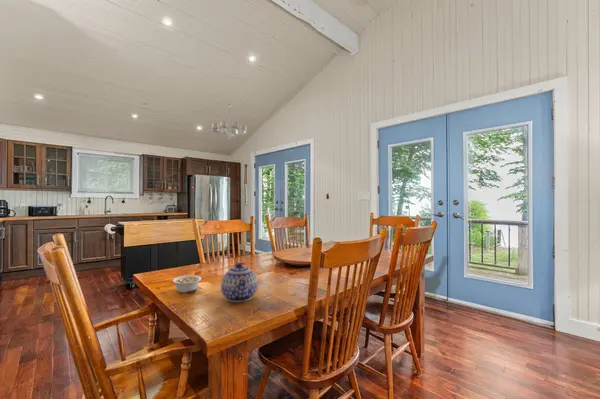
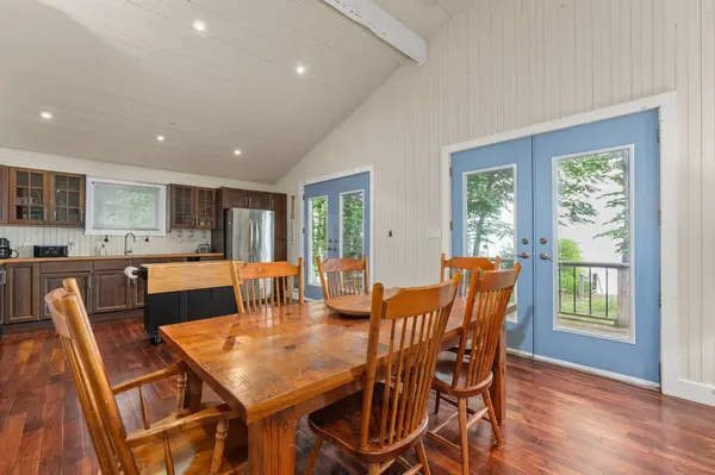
- teapot [220,262,259,303]
- chandelier [211,103,248,141]
- legume [172,274,202,294]
